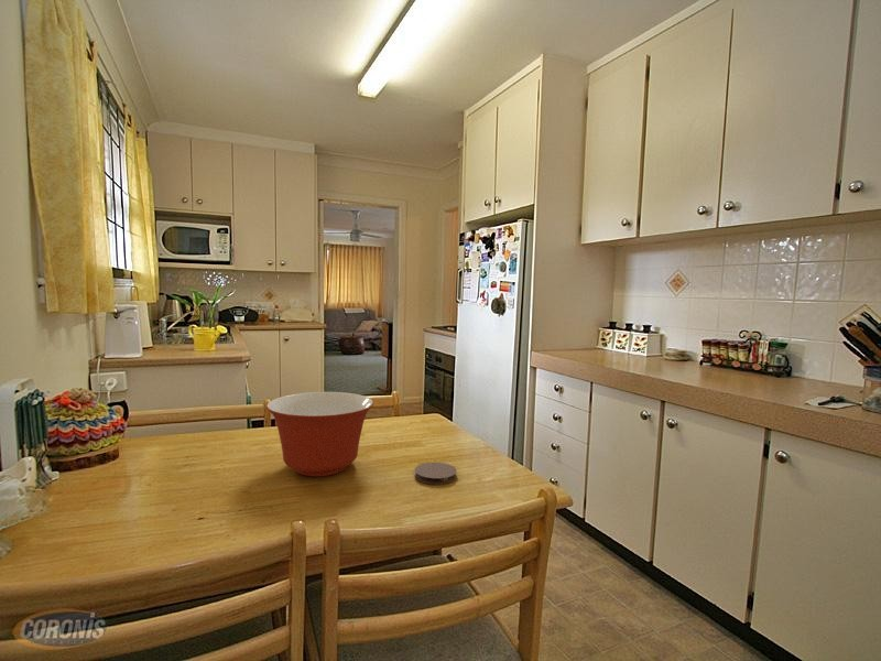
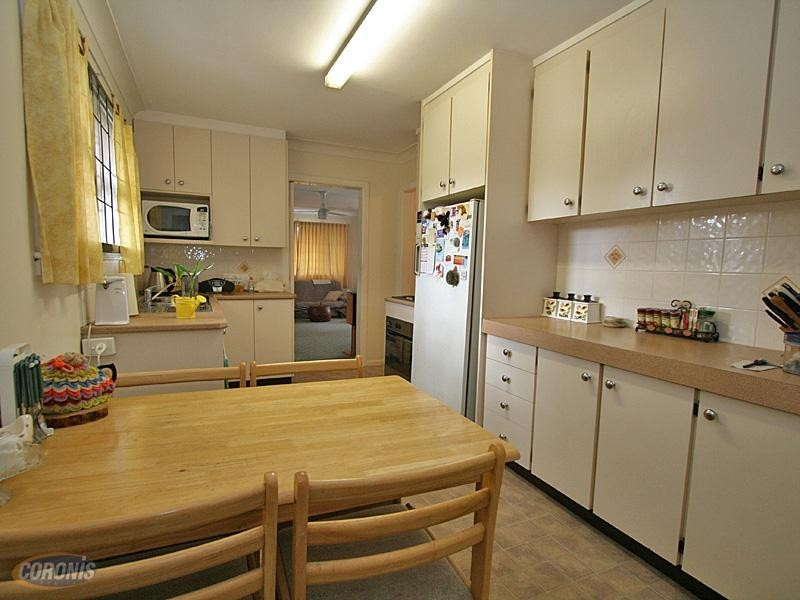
- coaster [414,462,458,486]
- mixing bowl [265,391,374,477]
